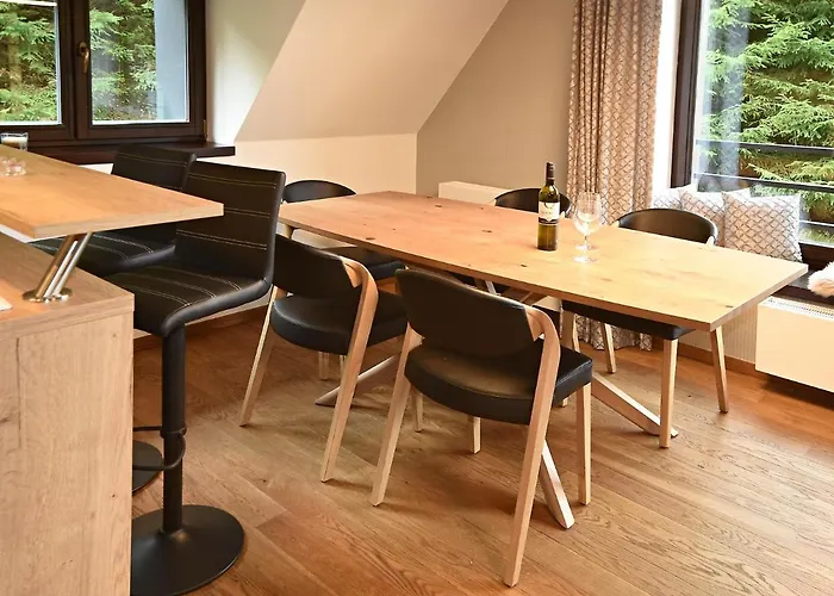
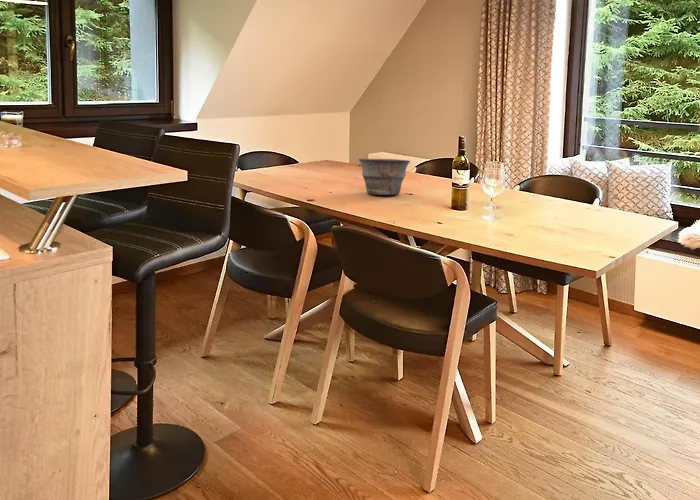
+ bowl [358,157,411,196]
